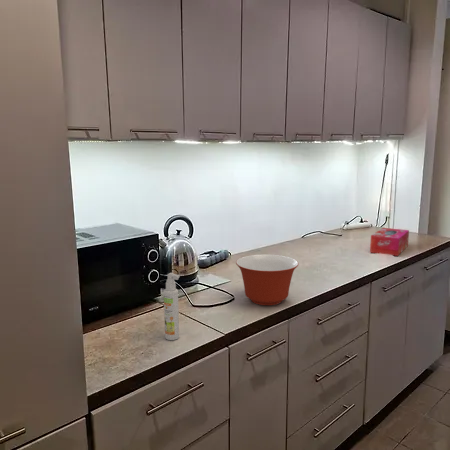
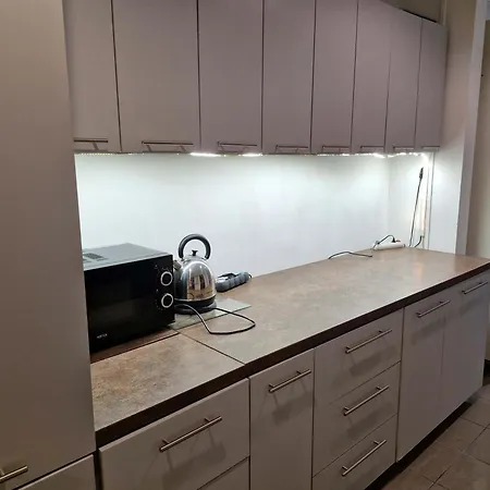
- spray bottle [163,272,180,341]
- mixing bowl [235,254,300,306]
- tissue box [369,227,410,257]
